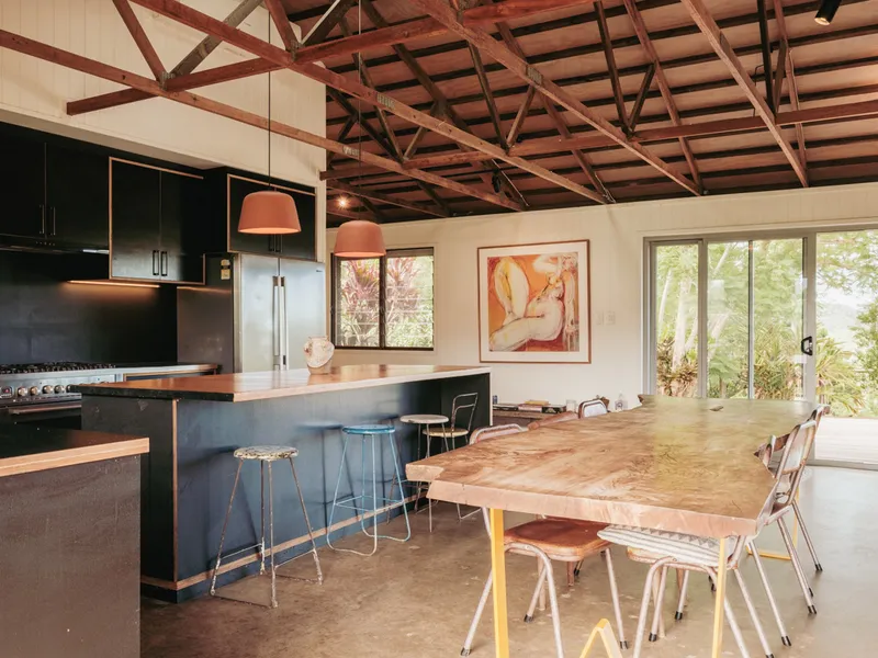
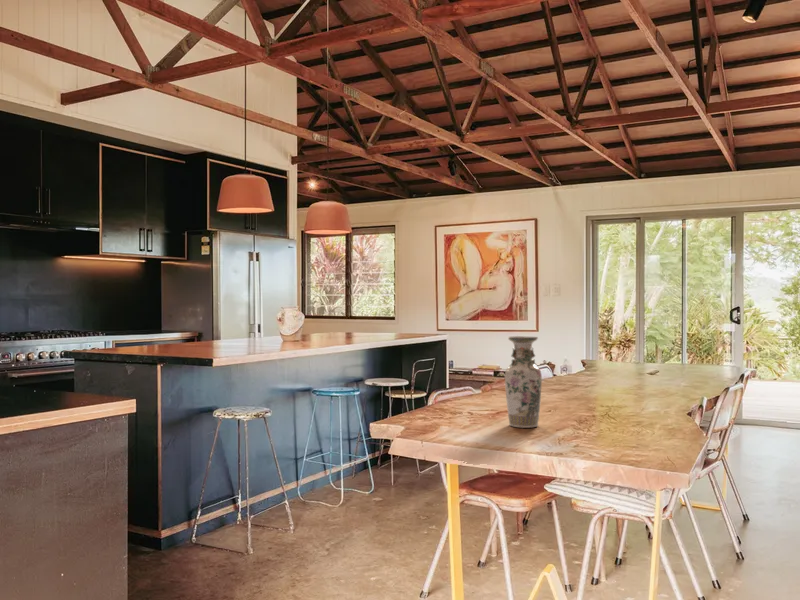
+ vase [504,335,543,429]
